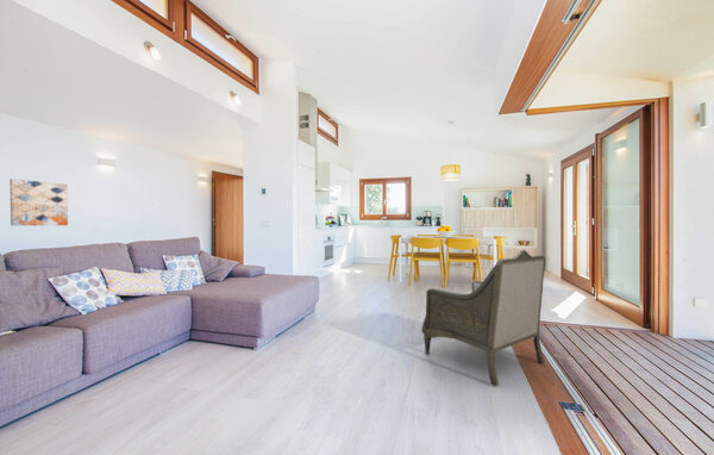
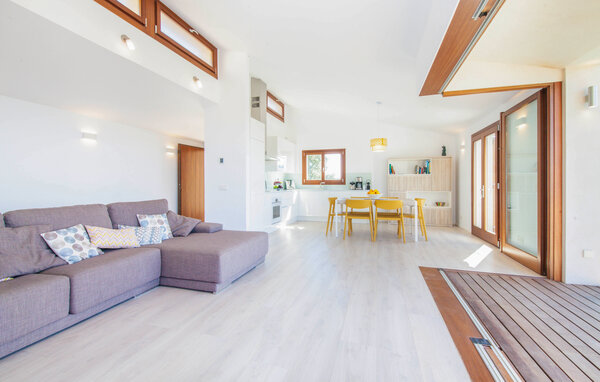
- wall art [8,177,69,226]
- armchair [421,249,546,386]
